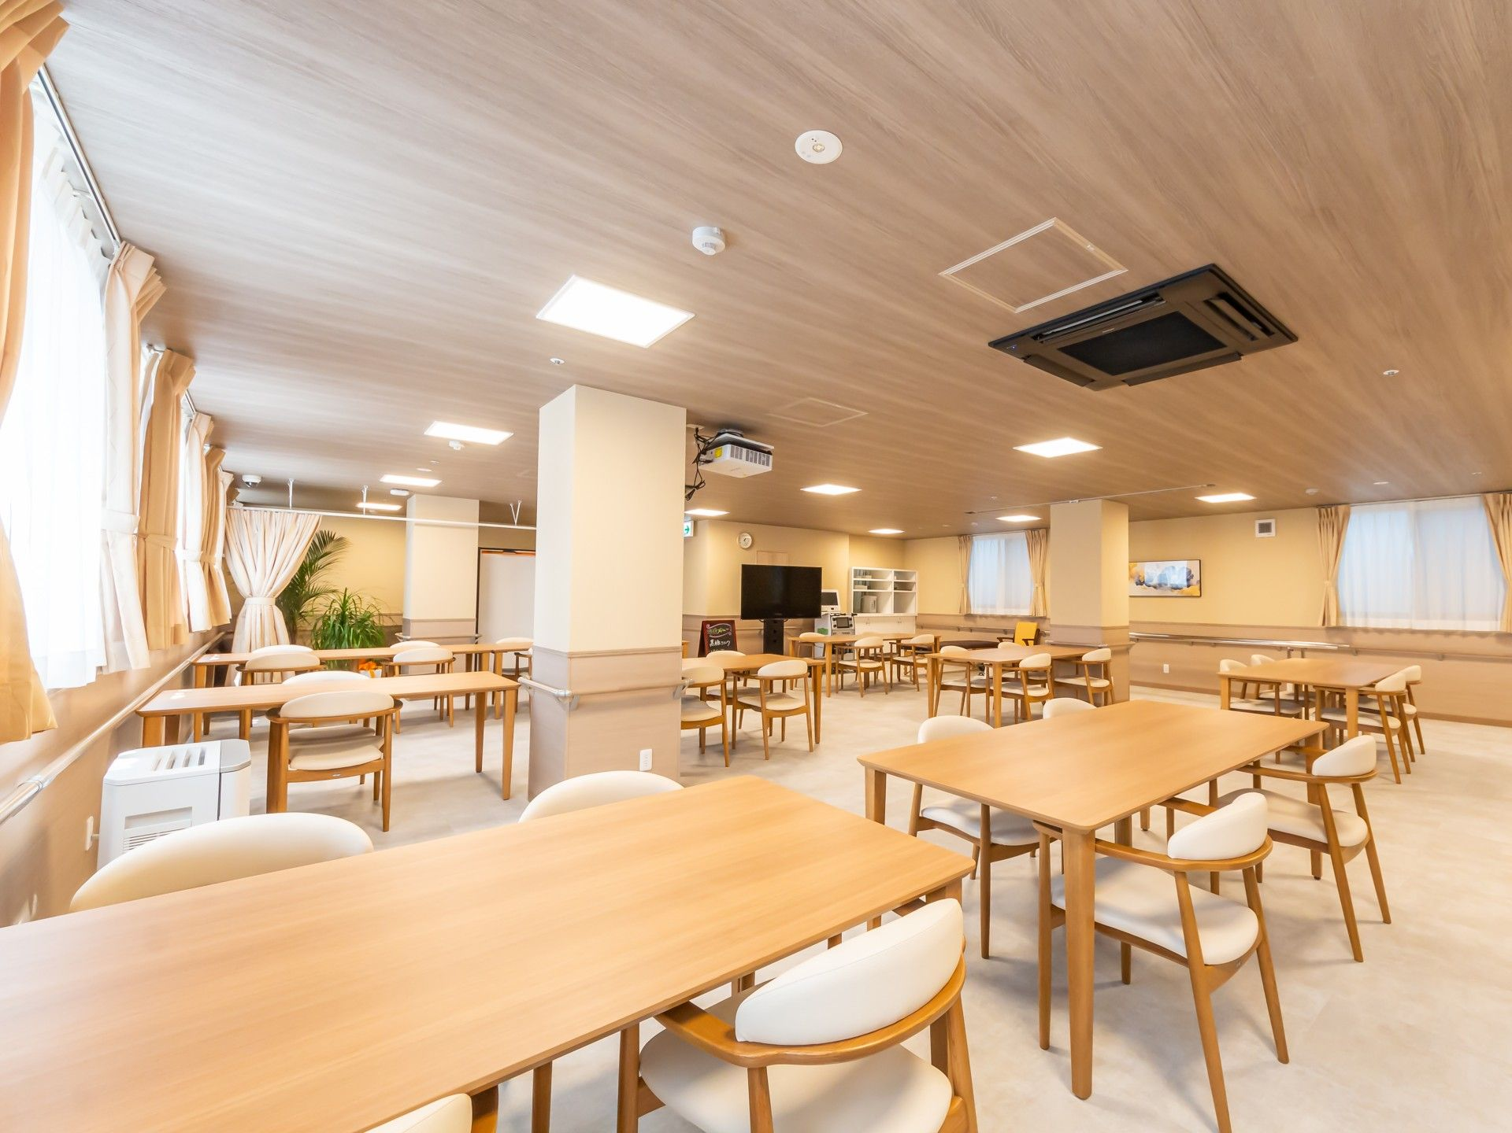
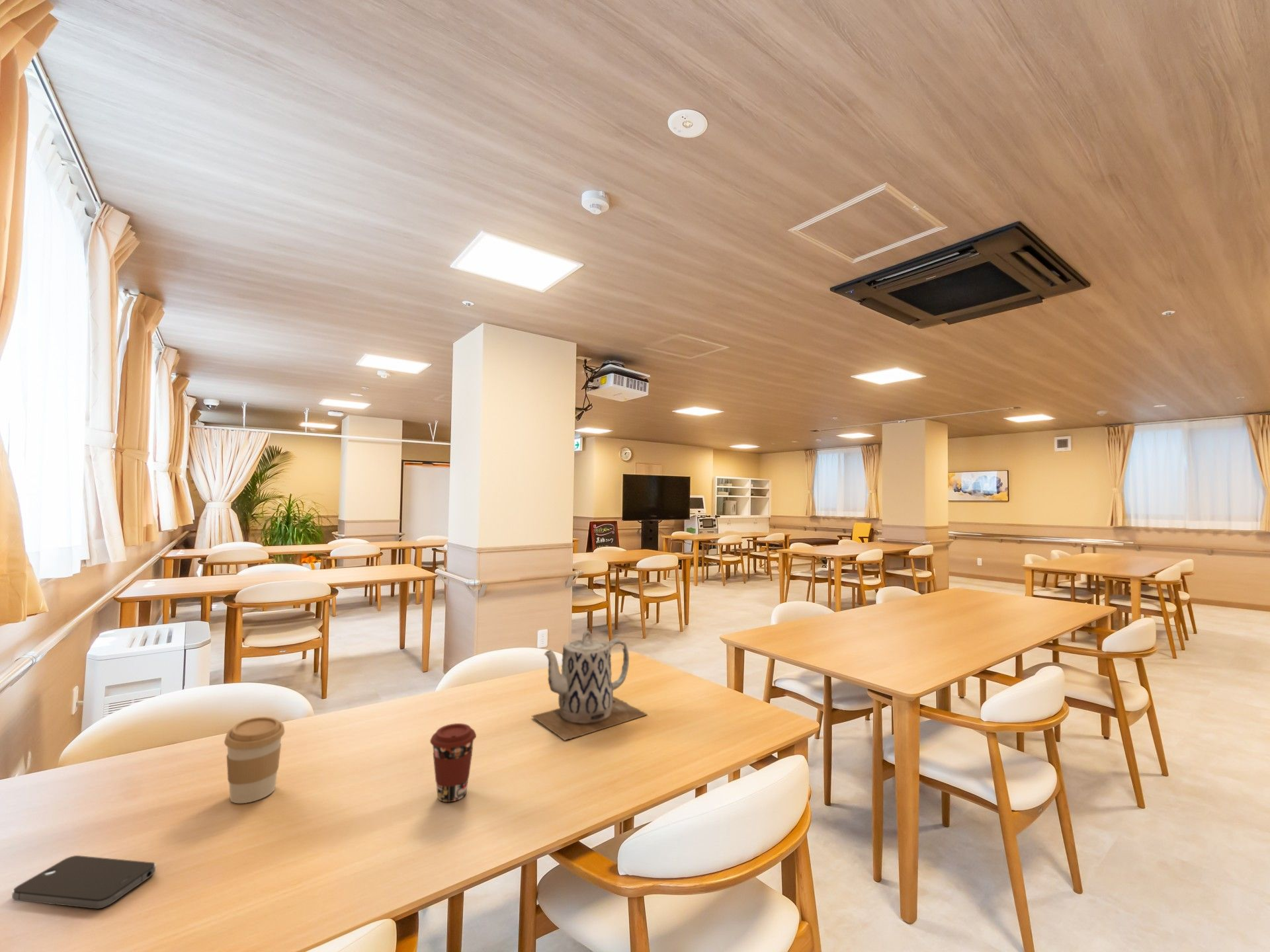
+ teapot [531,630,648,741]
+ smartphone [11,855,156,910]
+ coffee cup [429,723,477,803]
+ coffee cup [224,716,285,804]
